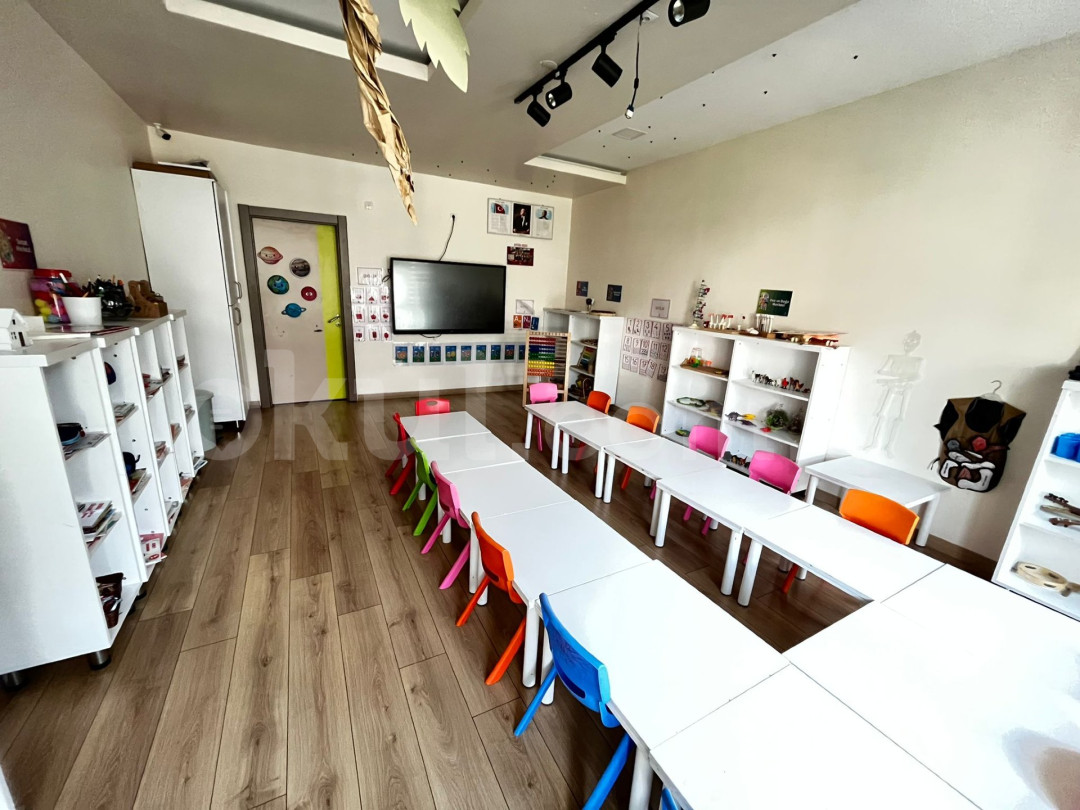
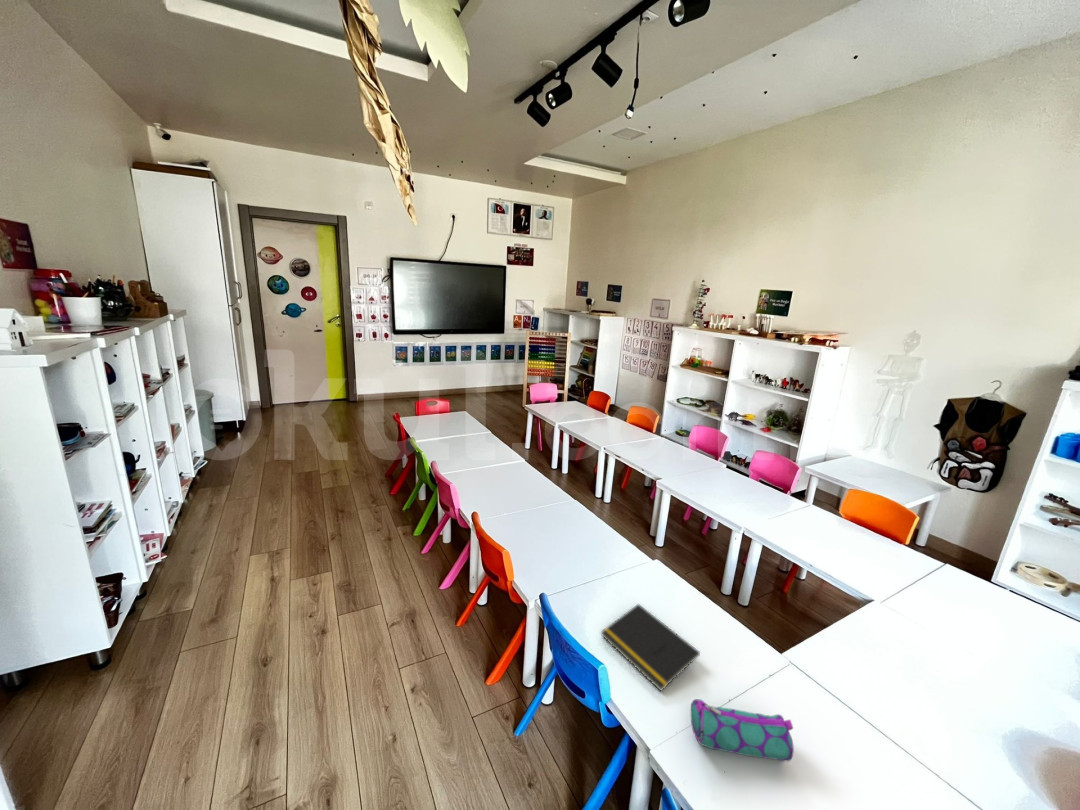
+ pencil case [690,698,795,763]
+ notepad [600,603,701,692]
